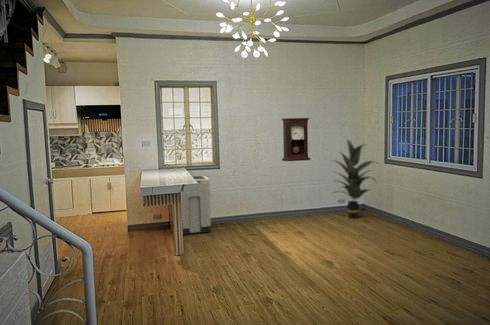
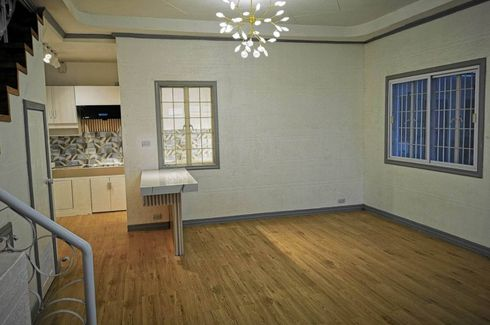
- trash can [181,175,212,236]
- pendulum clock [280,117,311,162]
- indoor plant [328,139,379,219]
